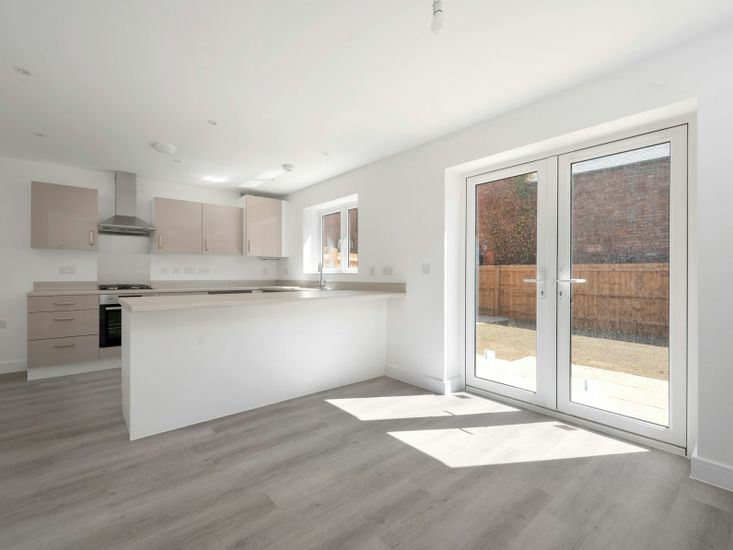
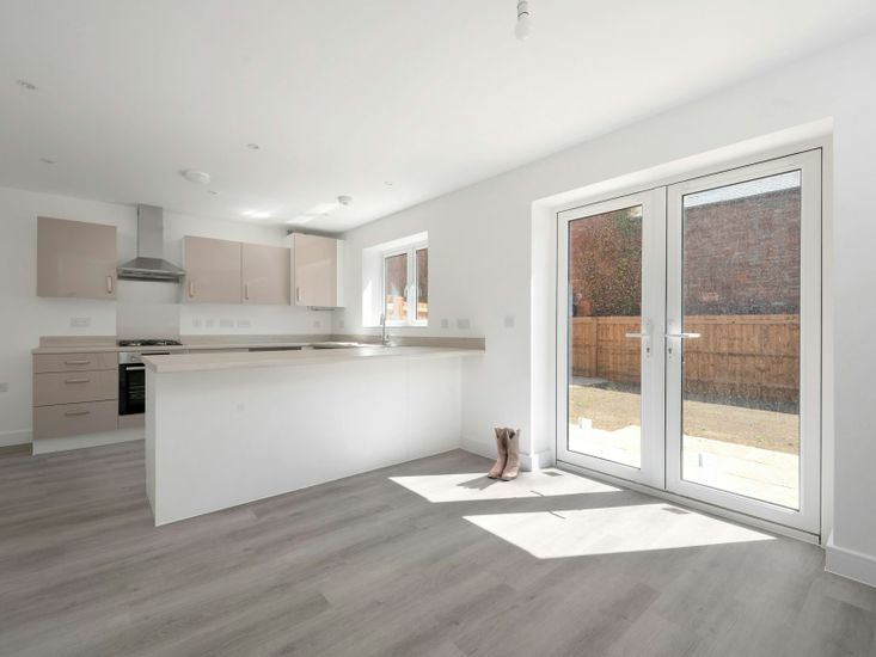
+ boots [488,425,521,481]
